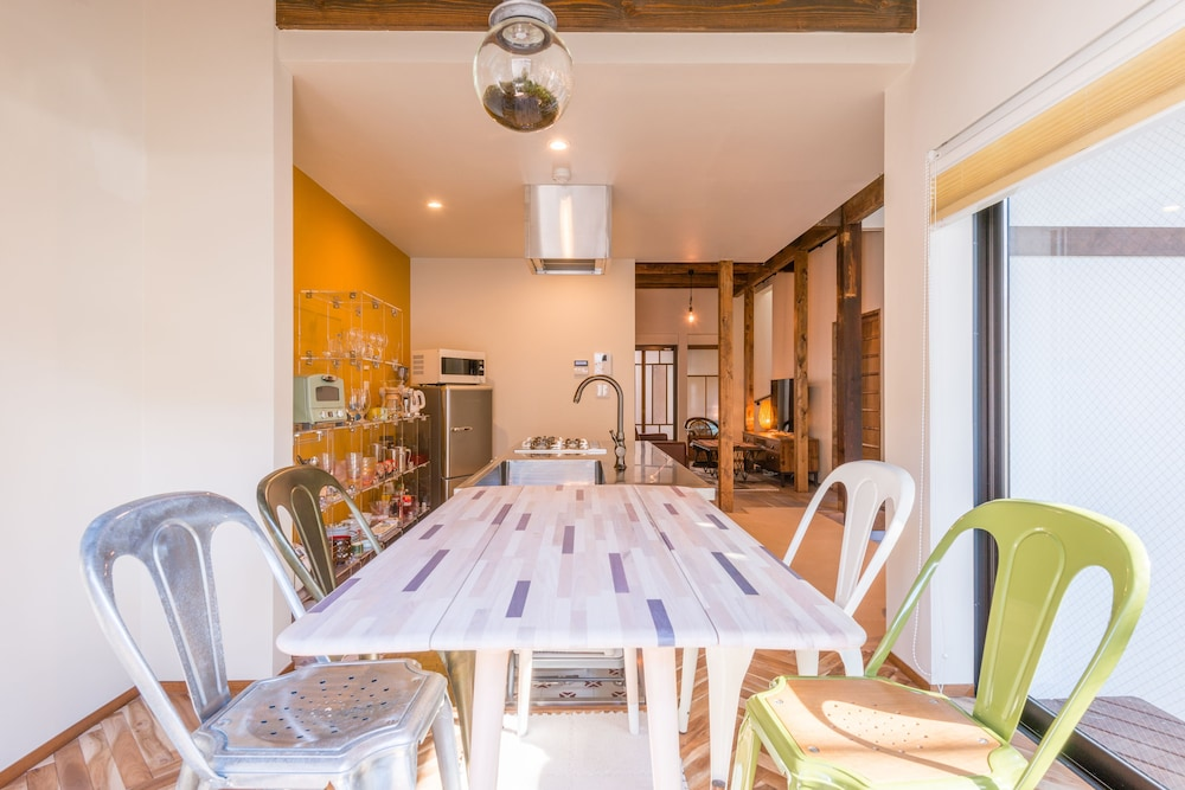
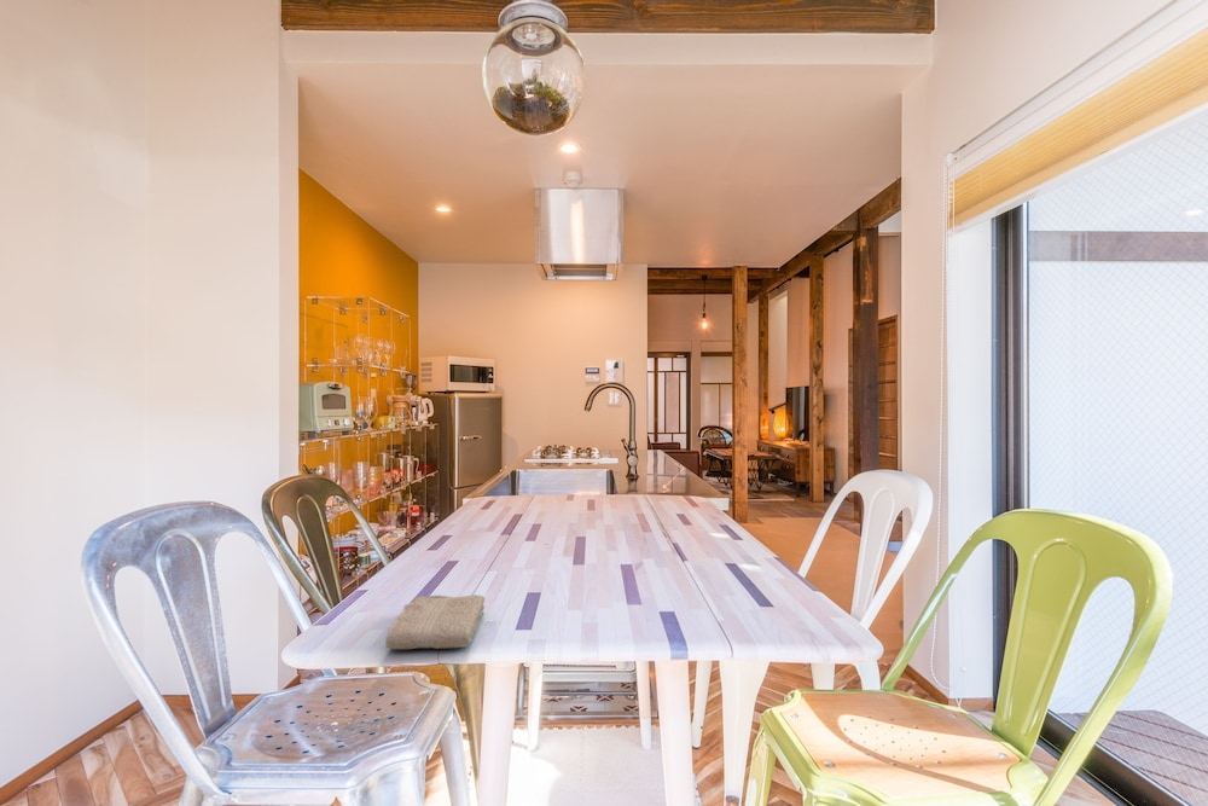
+ washcloth [384,593,486,651]
